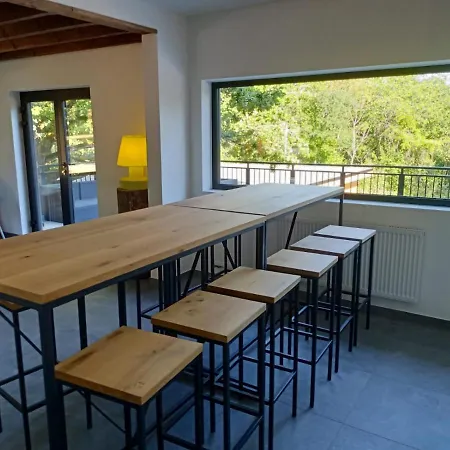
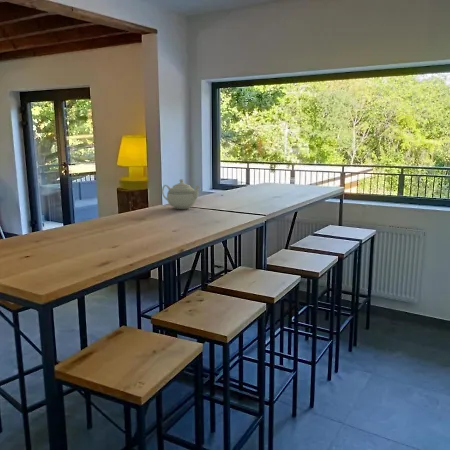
+ teapot [161,178,201,210]
